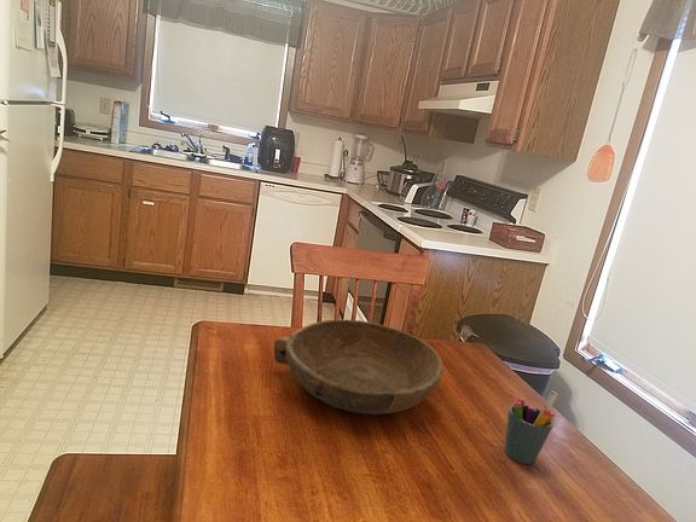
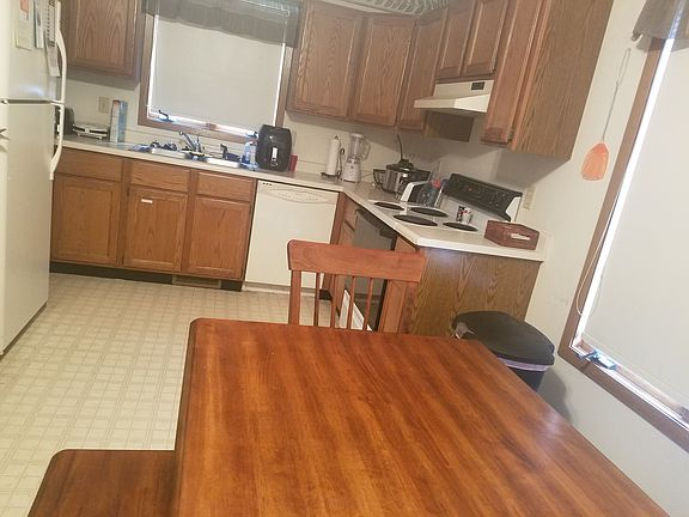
- pen holder [504,389,559,465]
- bowl [273,319,443,416]
